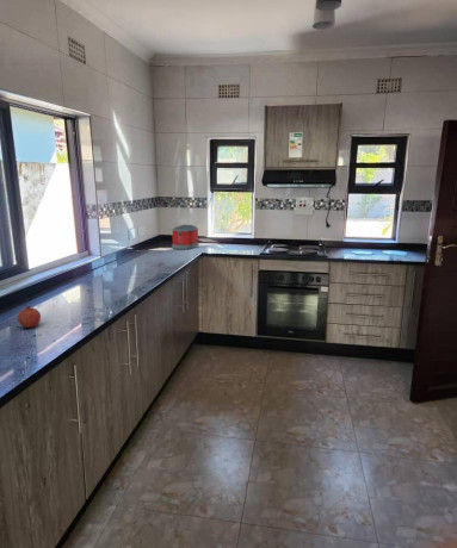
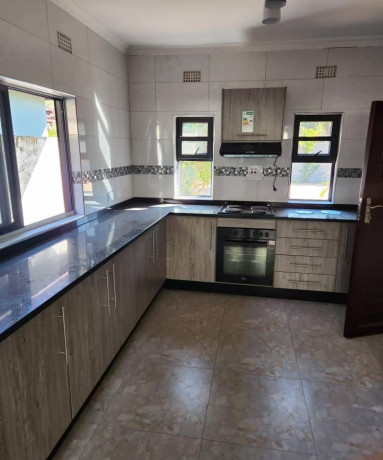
- toaster [171,224,199,250]
- fruit [17,304,42,329]
